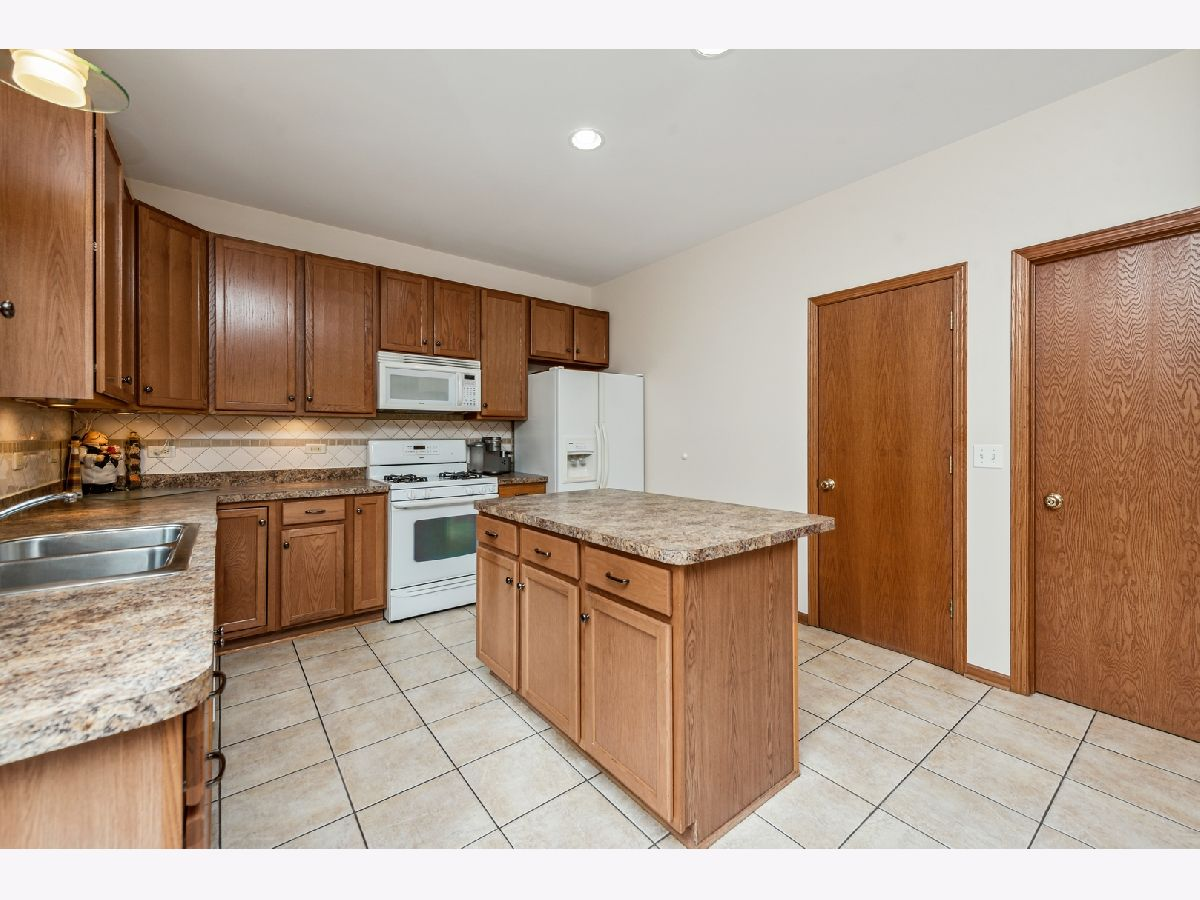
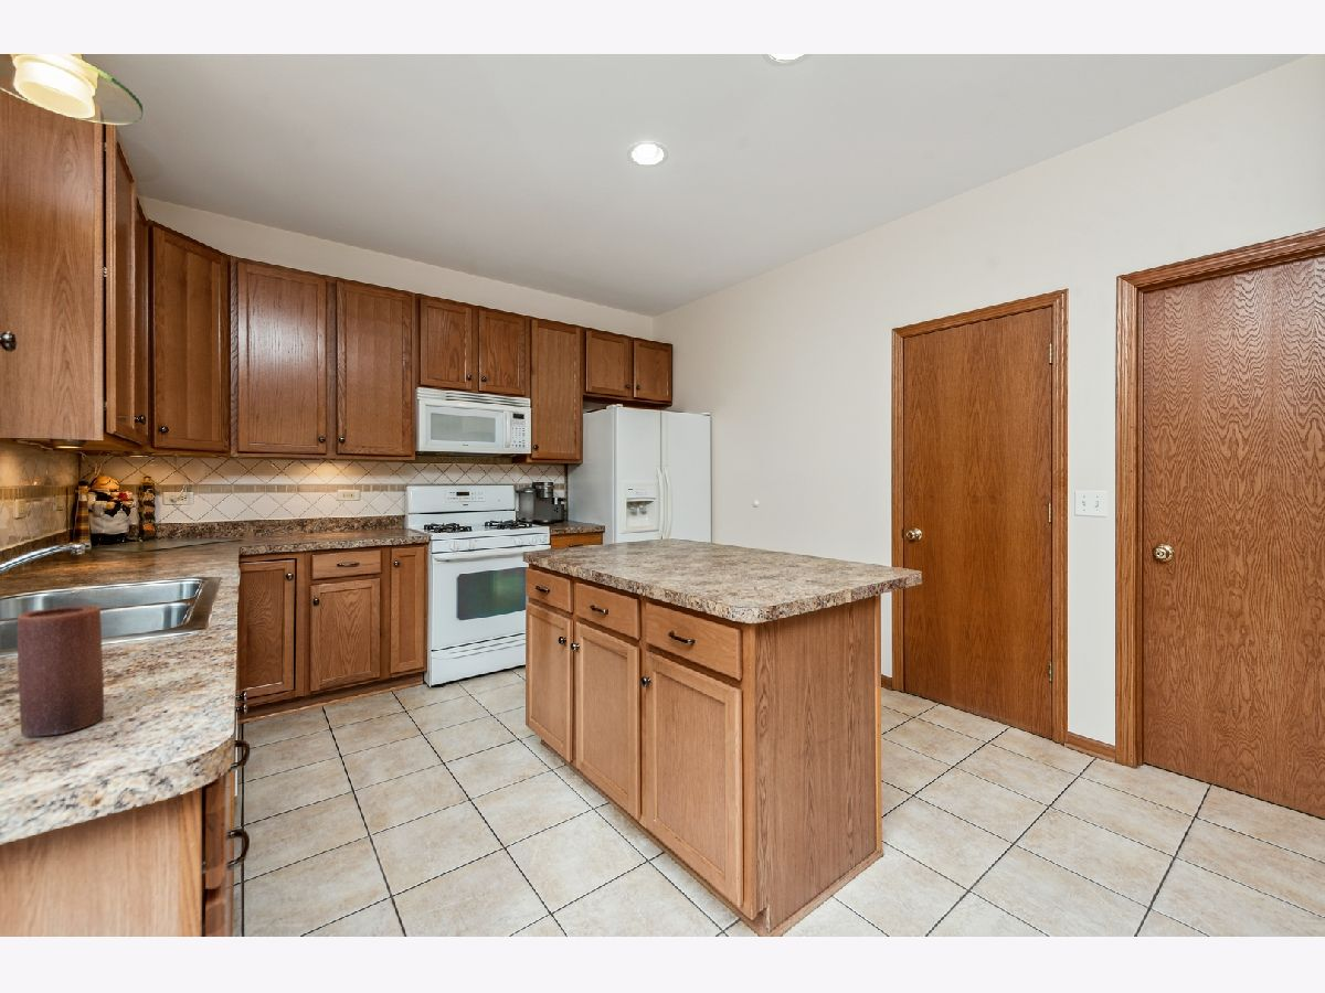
+ candle [17,605,105,737]
